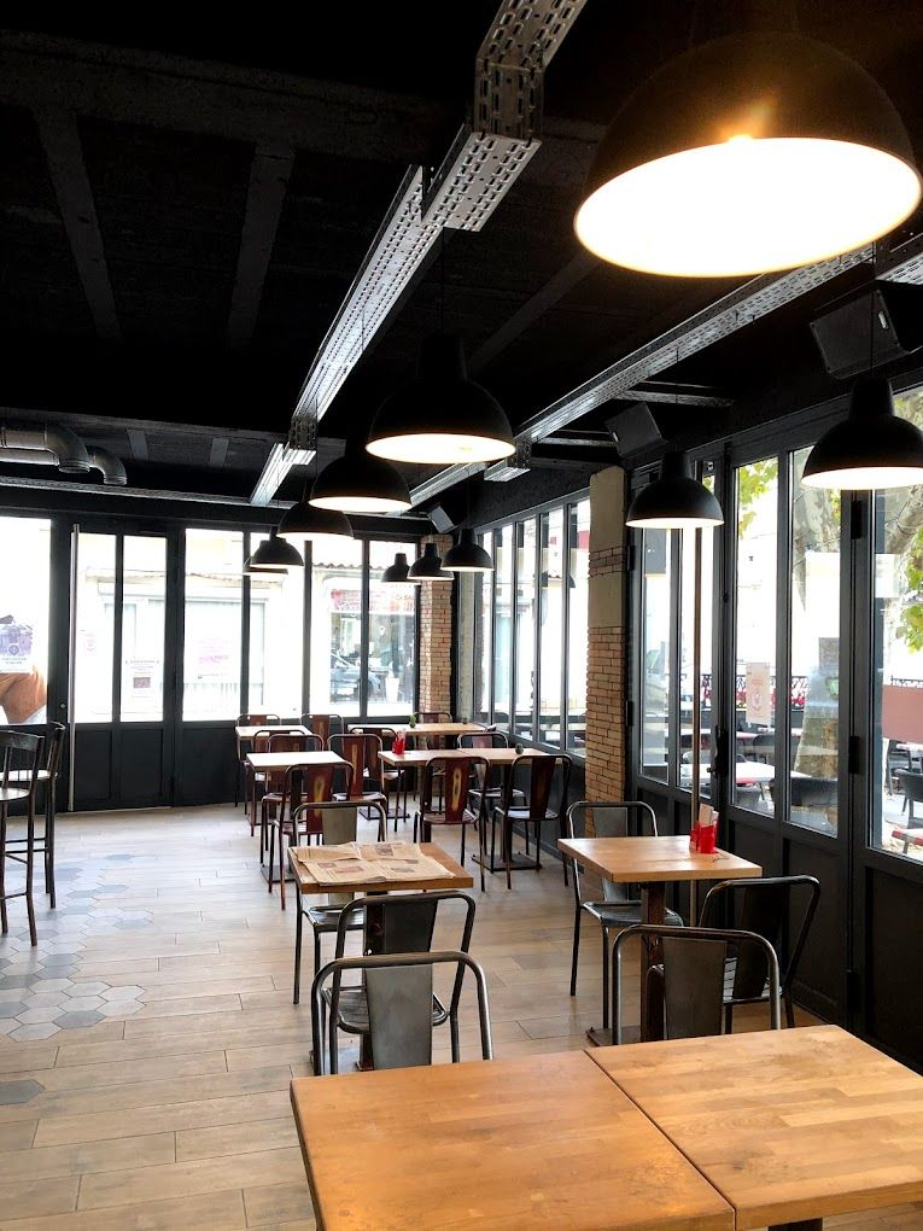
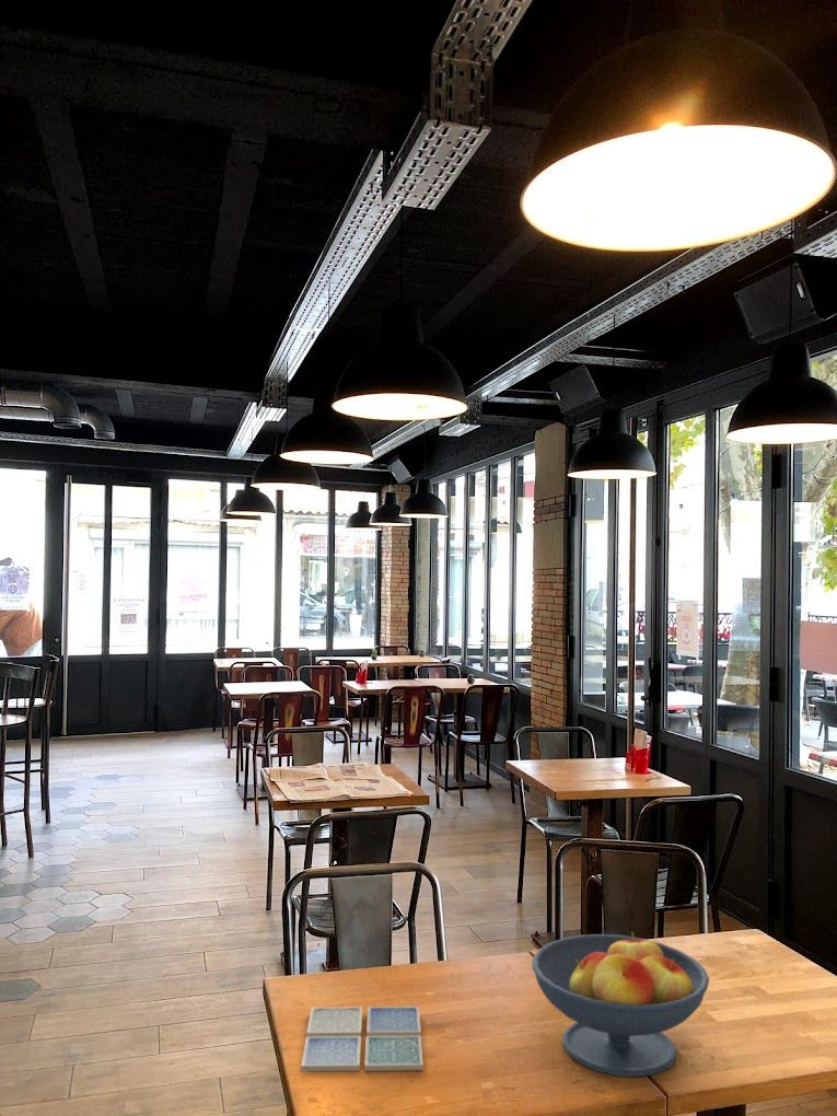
+ drink coaster [300,1005,425,1072]
+ fruit bowl [531,931,710,1078]
